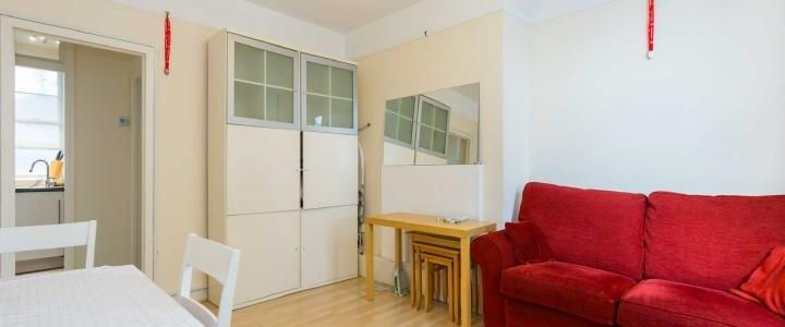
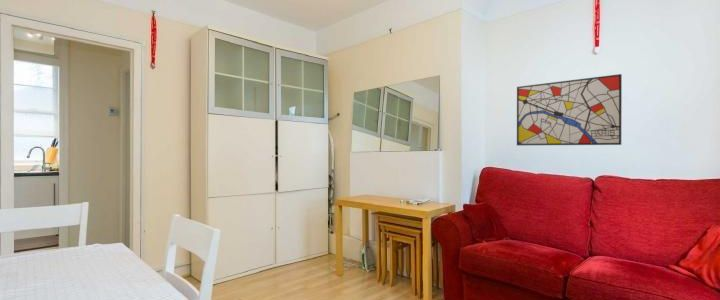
+ wall art [516,73,623,146]
